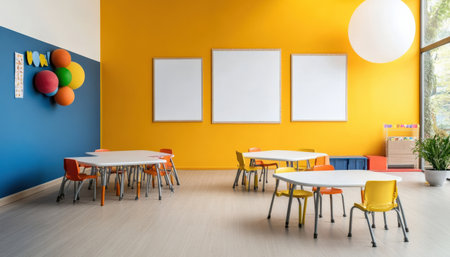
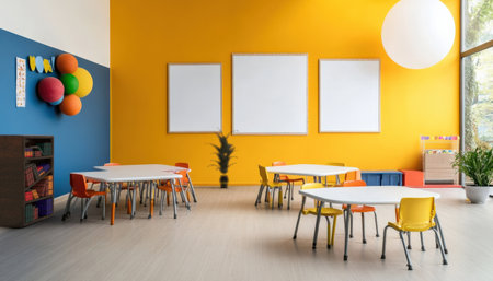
+ bookshelf [0,133,55,229]
+ indoor plant [204,127,238,189]
